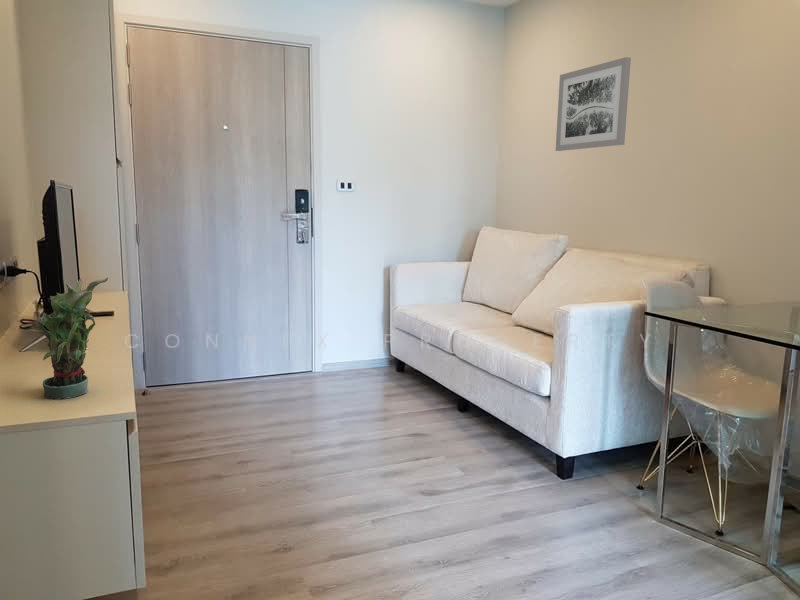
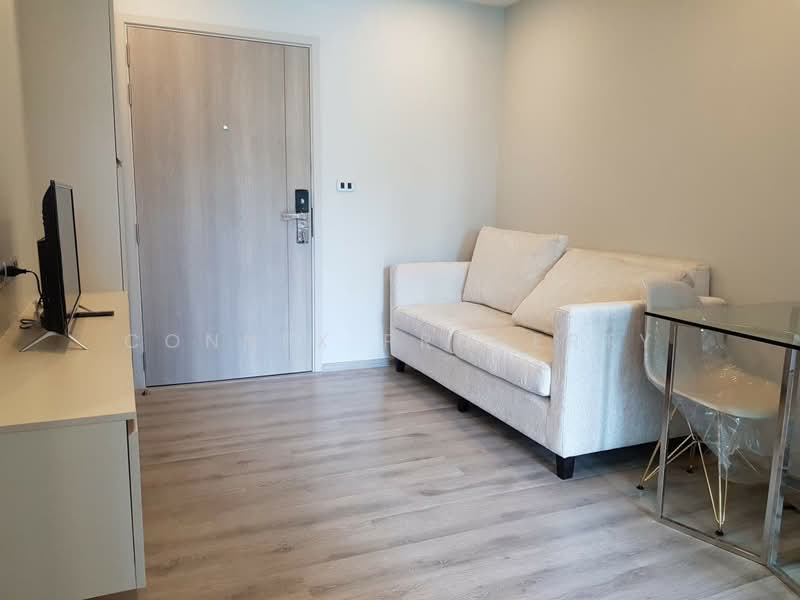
- potted plant [22,277,109,400]
- wall art [555,56,632,152]
